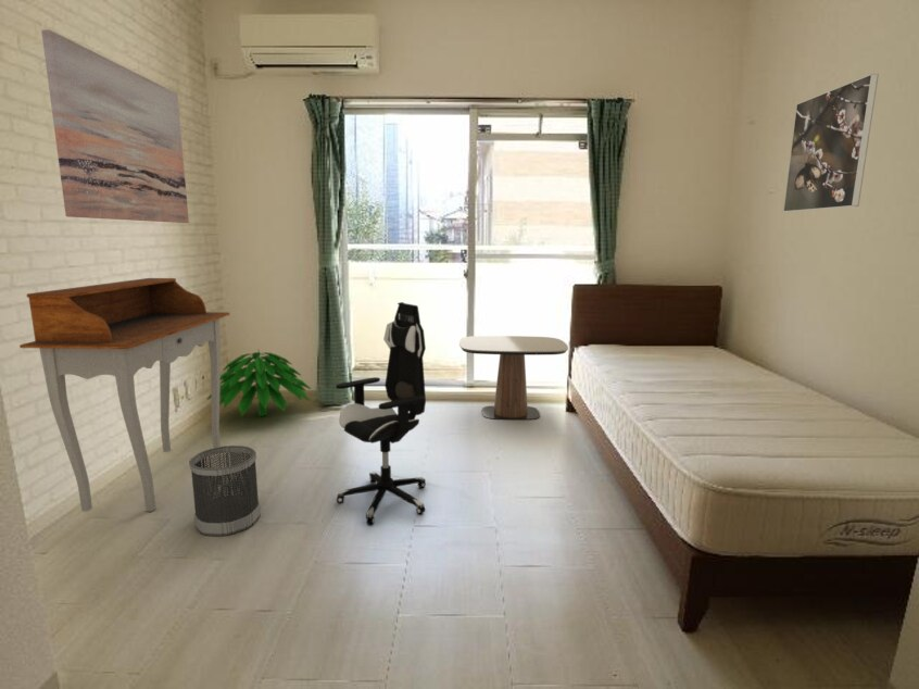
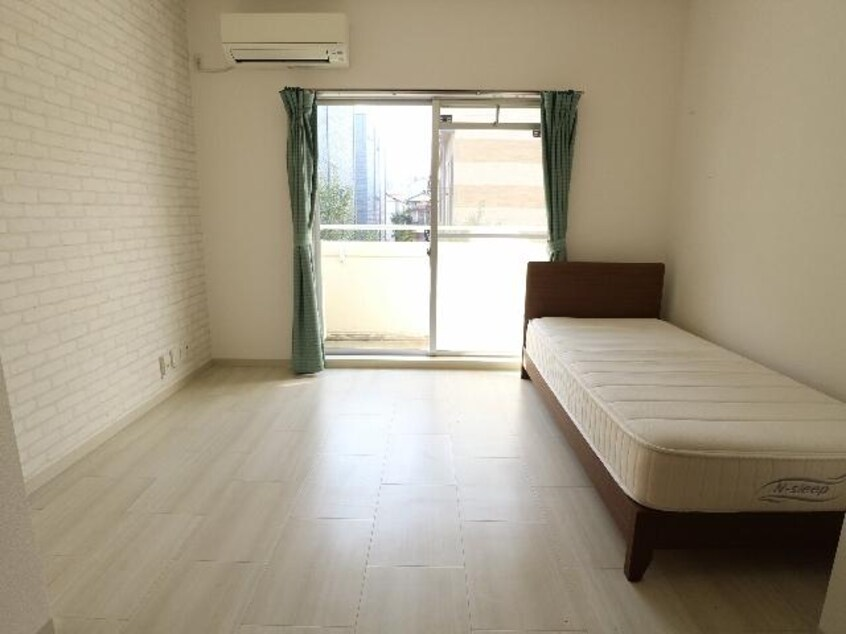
- wall art [40,28,190,224]
- wastebasket [189,444,262,537]
- side table [458,335,569,421]
- indoor plant [206,350,312,417]
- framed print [782,73,880,213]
- desk [18,277,231,513]
- office chair [335,301,427,526]
